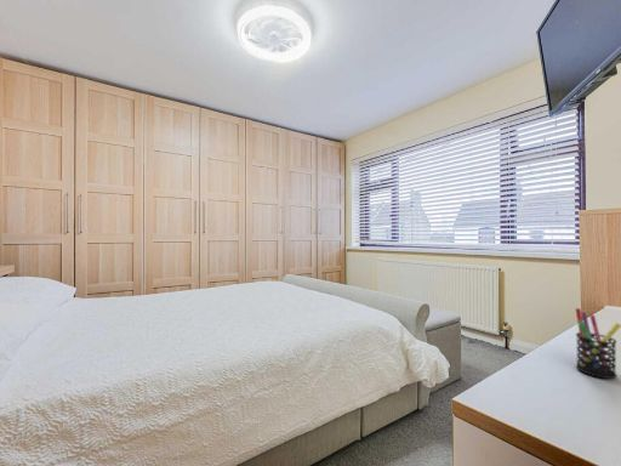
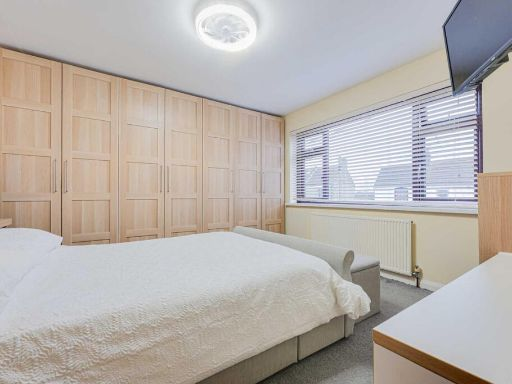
- pen holder [575,307,621,380]
